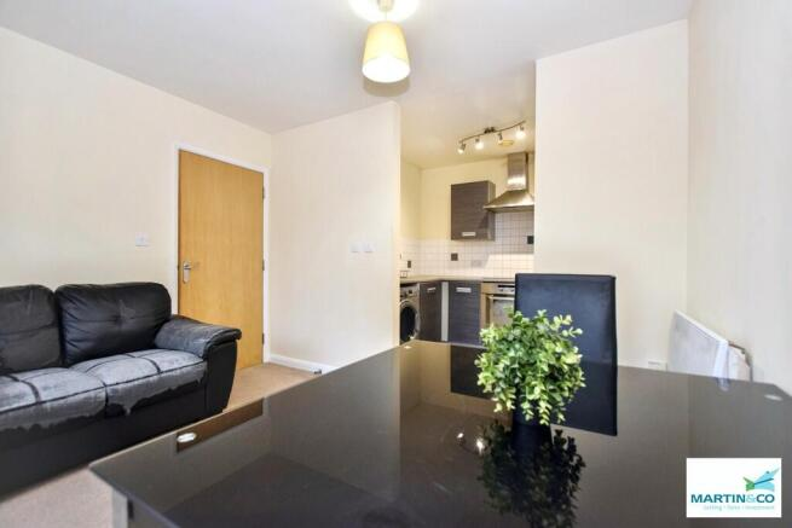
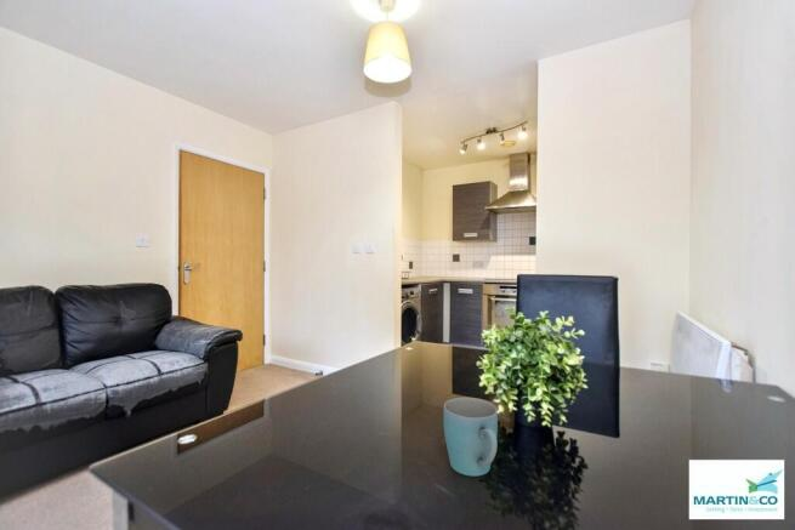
+ mug [442,397,499,478]
